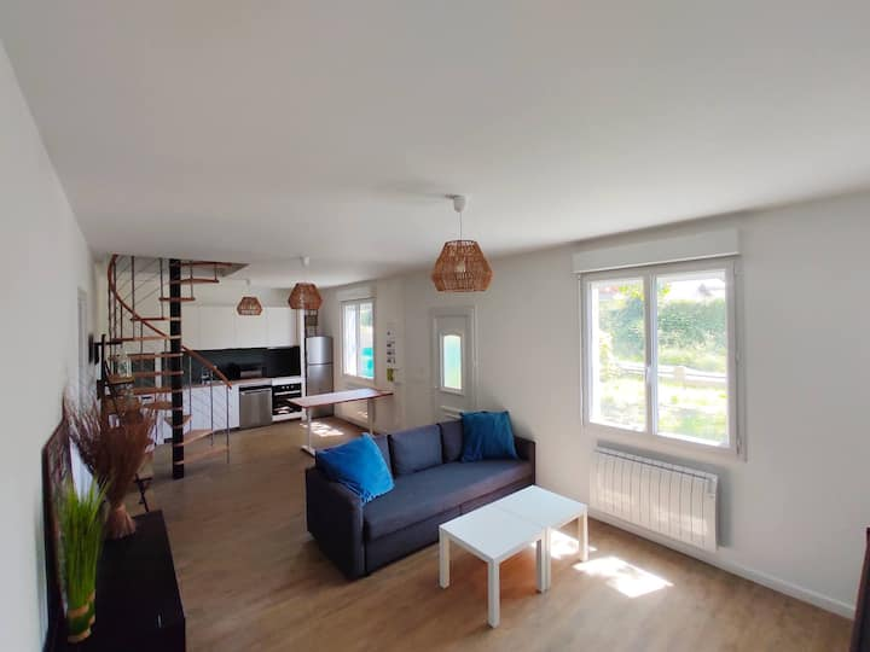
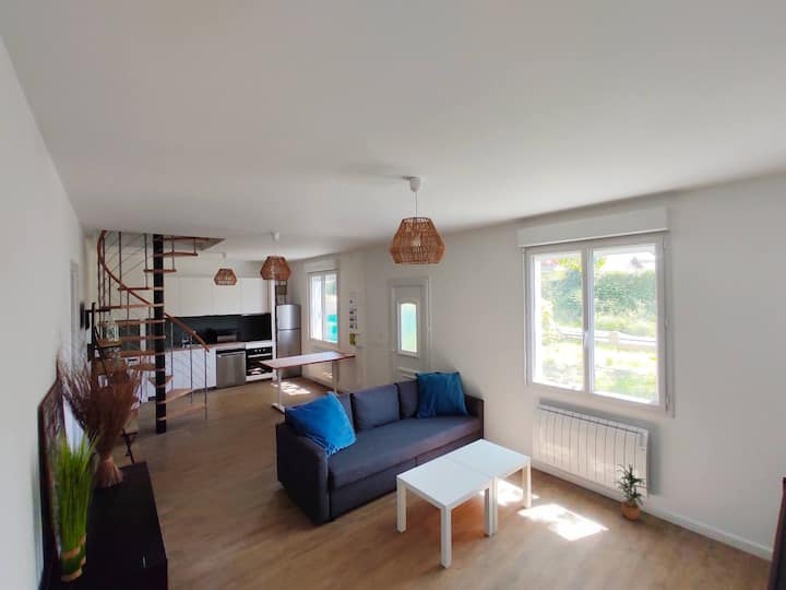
+ potted plant [614,463,650,521]
